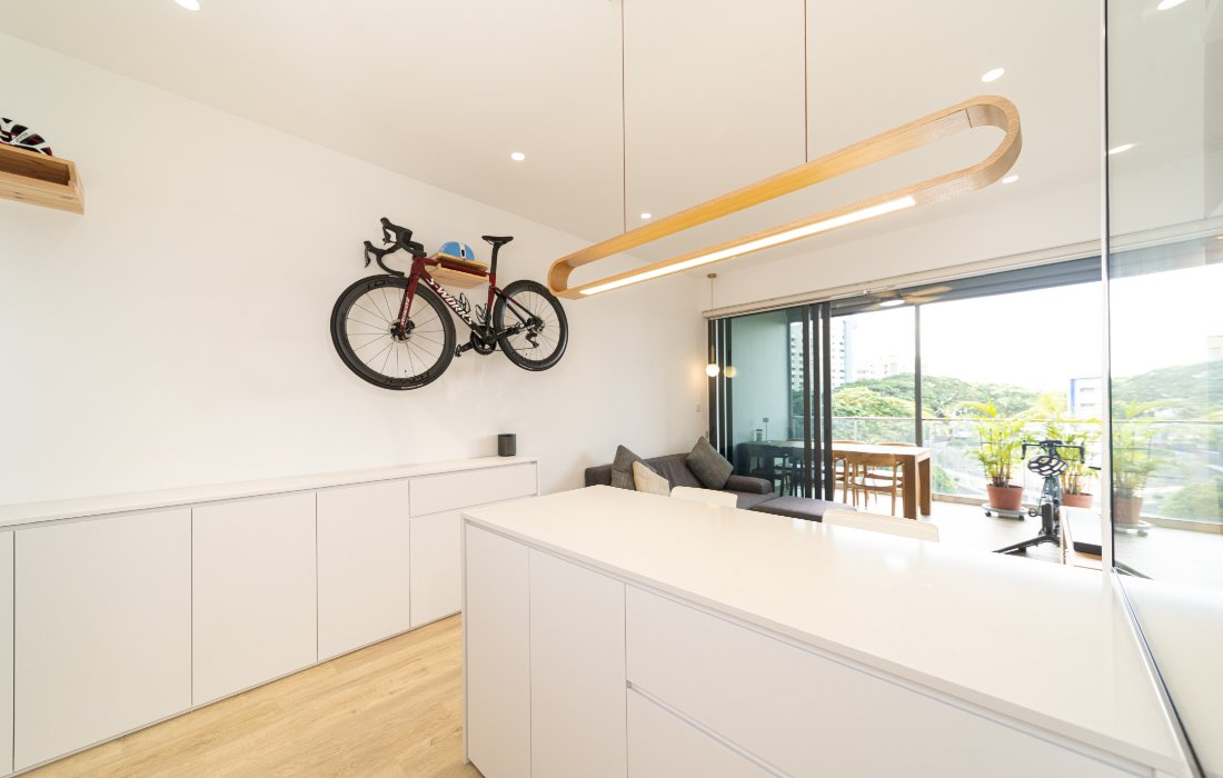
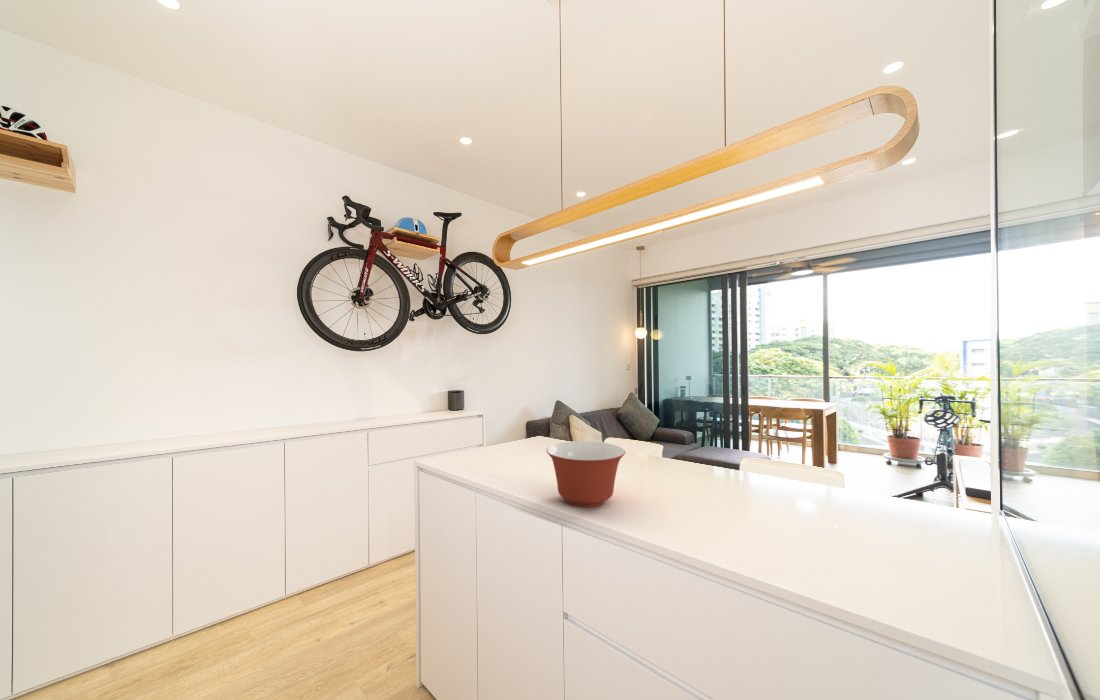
+ mixing bowl [545,440,626,508]
